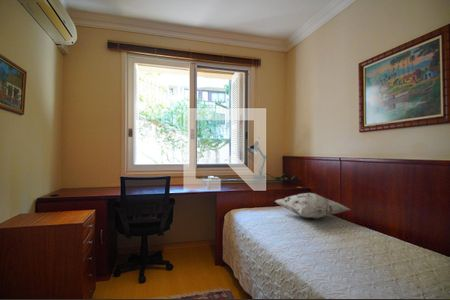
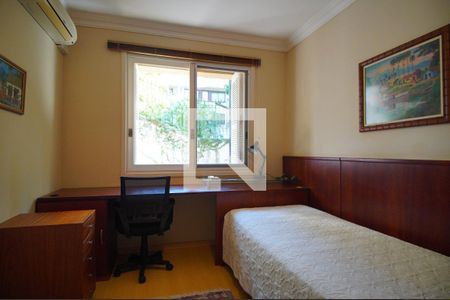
- decorative pillow [274,192,351,219]
